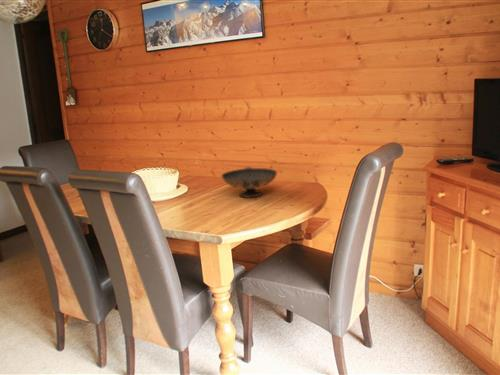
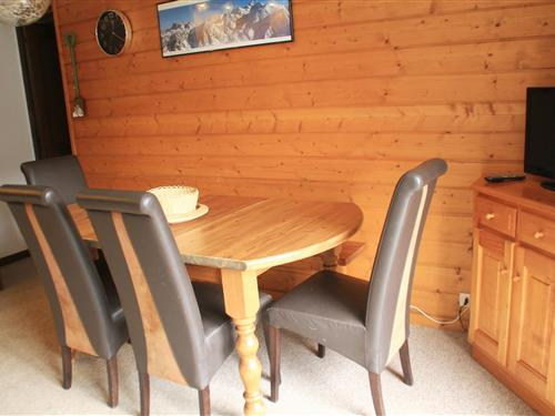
- decorative bowl [220,166,278,199]
